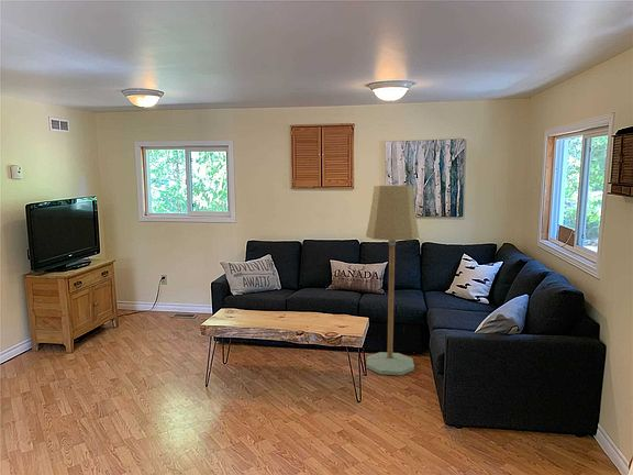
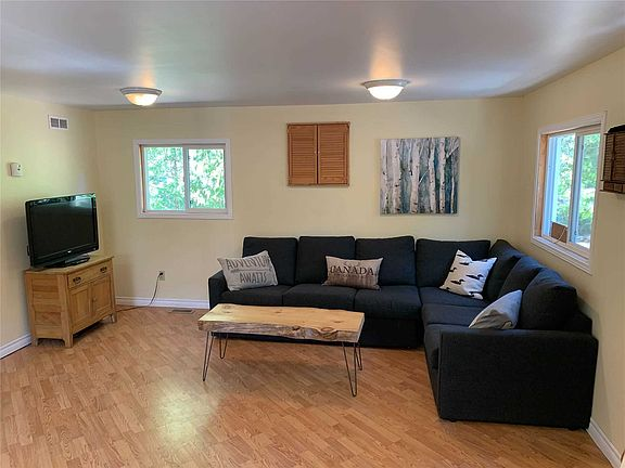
- floor lamp [365,185,420,376]
